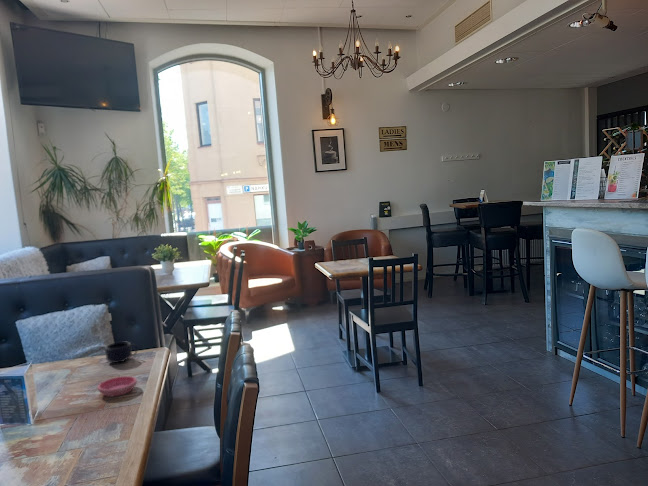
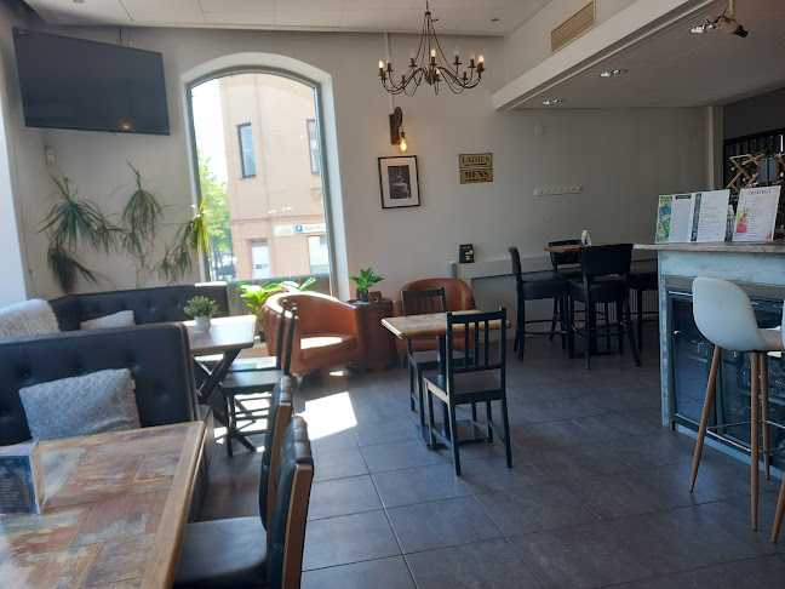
- mug [104,341,138,364]
- saucer [96,375,138,398]
